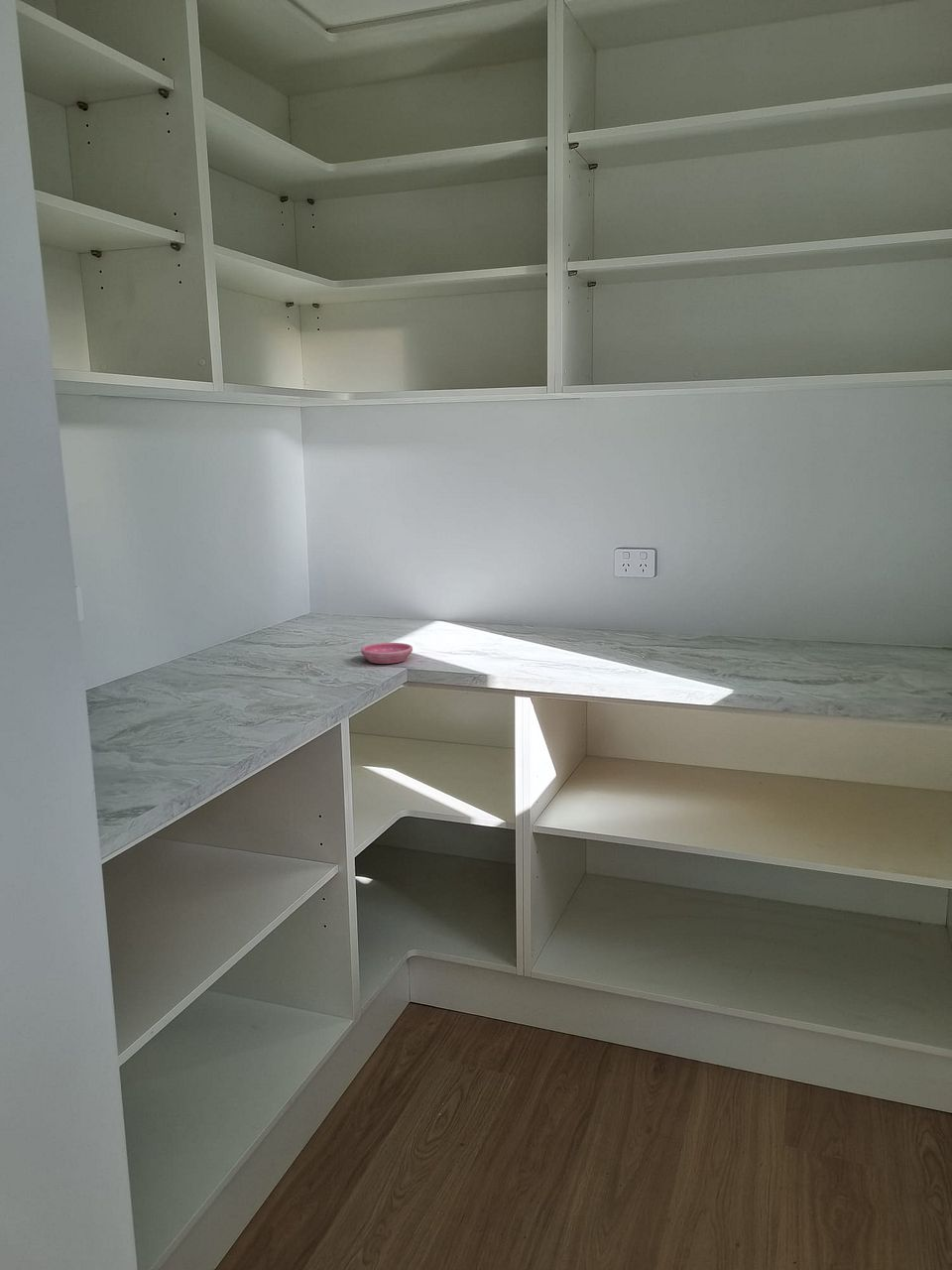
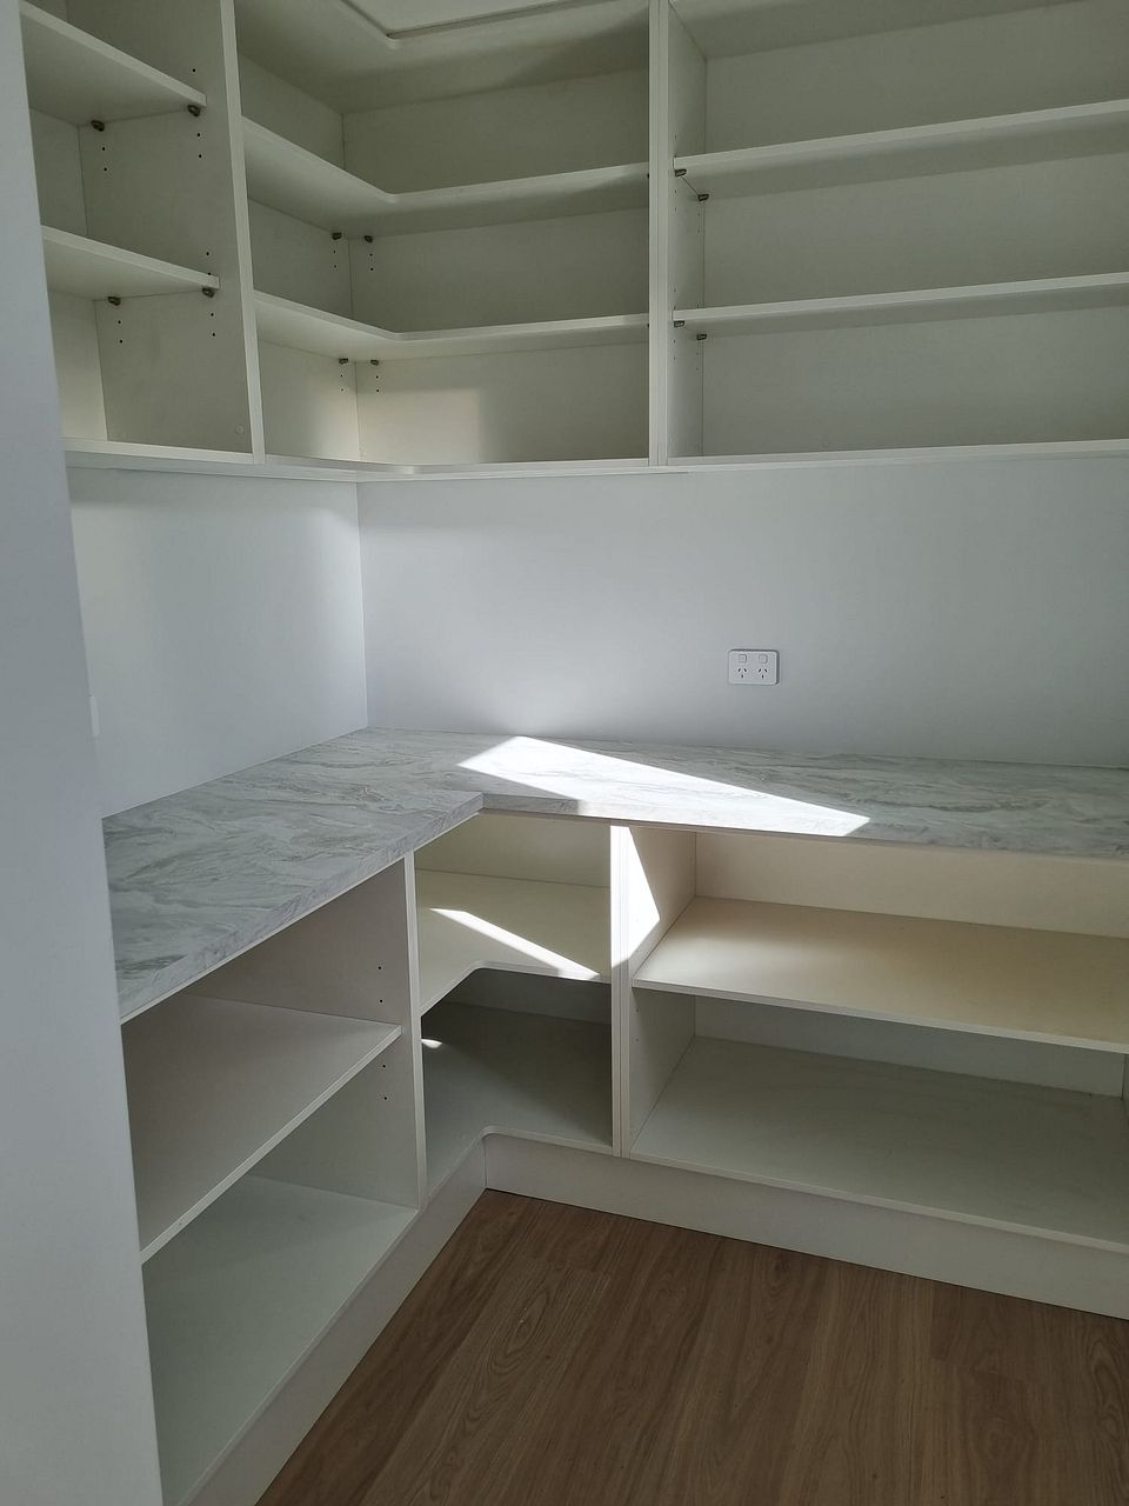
- saucer [360,642,414,665]
